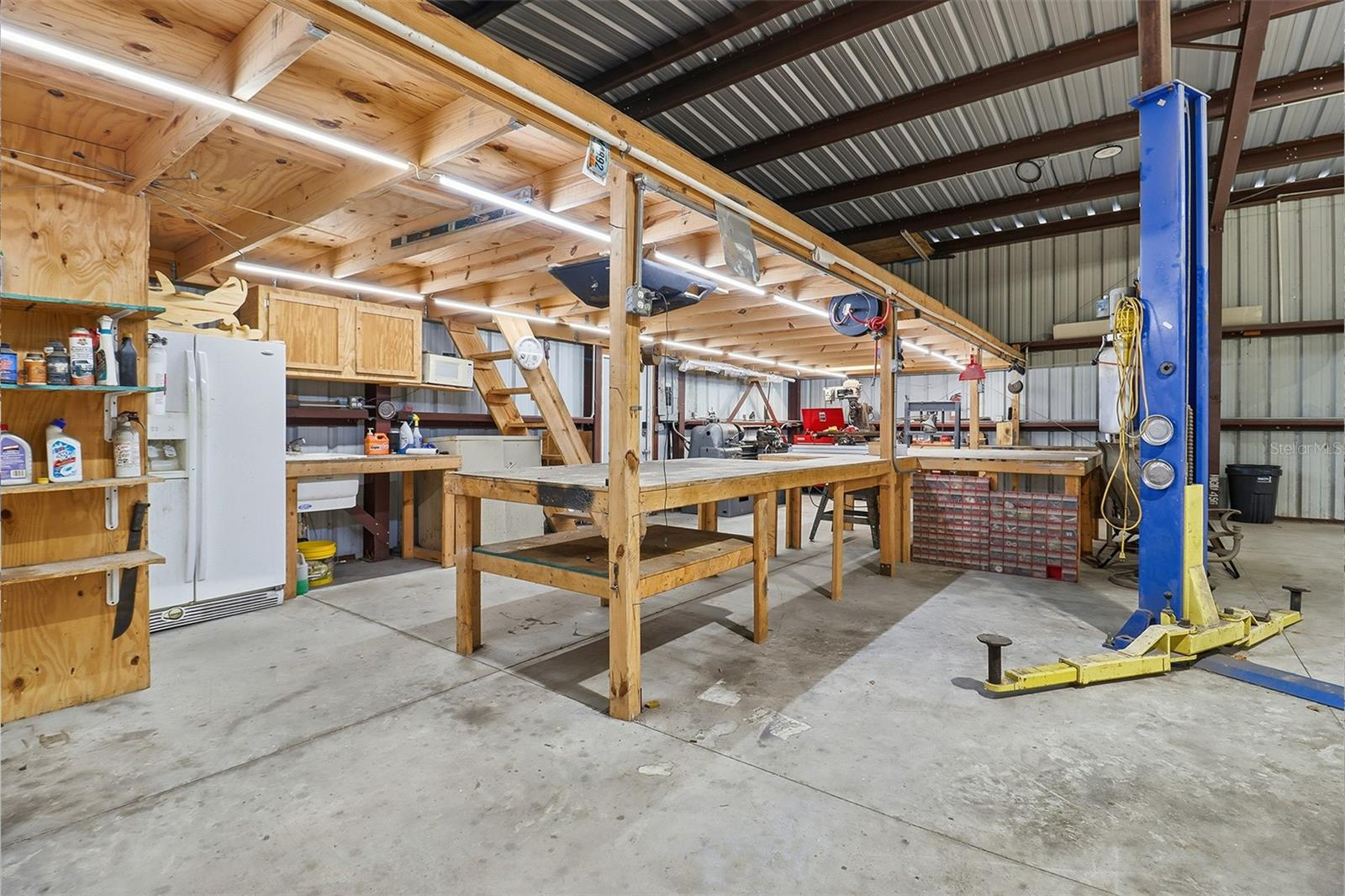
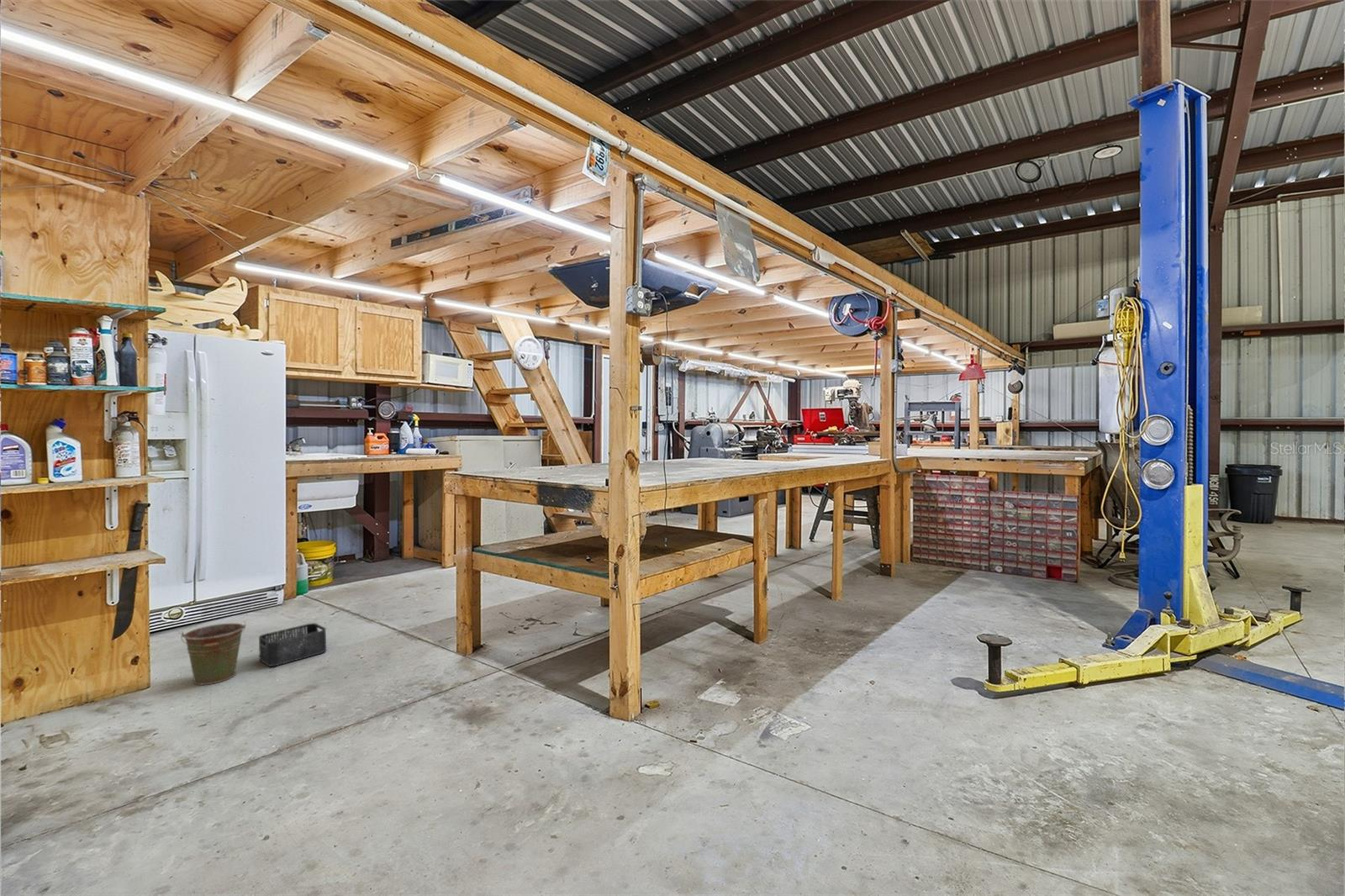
+ bucket [180,622,247,686]
+ storage bin [258,622,327,667]
